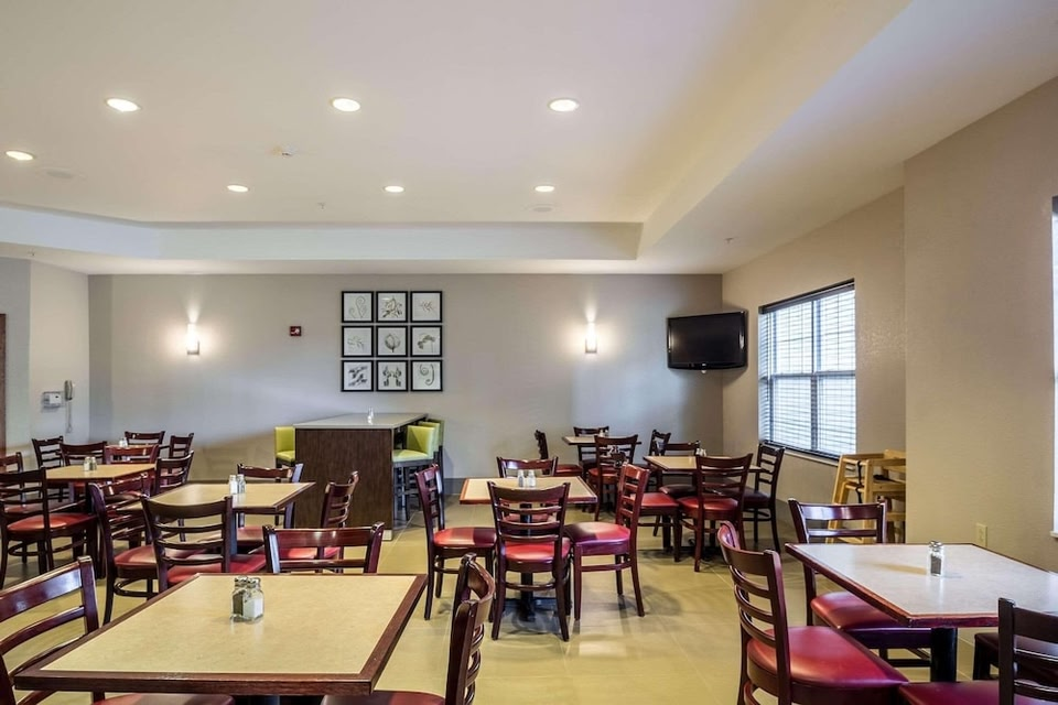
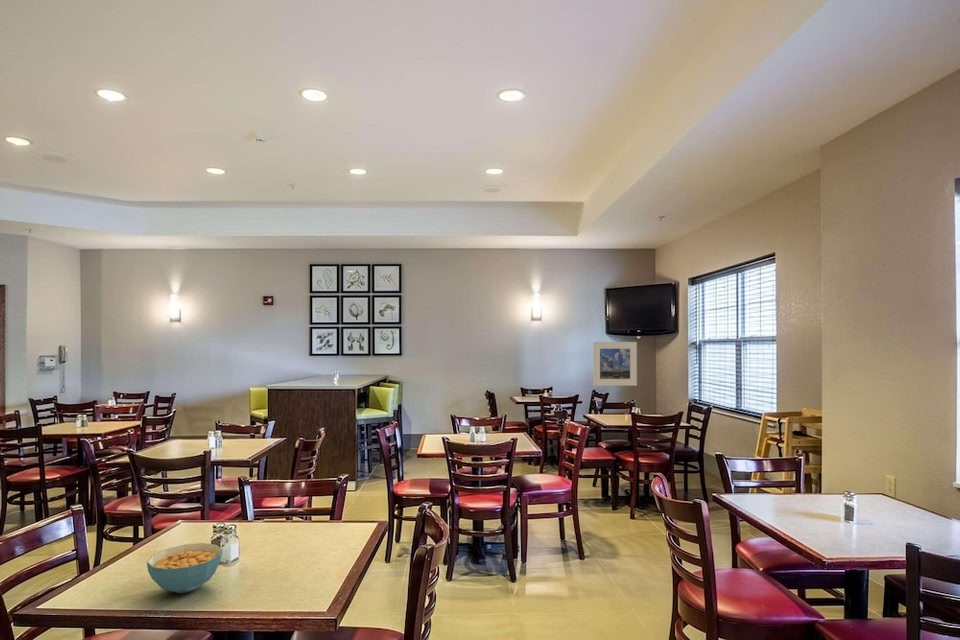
+ cereal bowl [146,542,224,594]
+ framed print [592,341,638,387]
